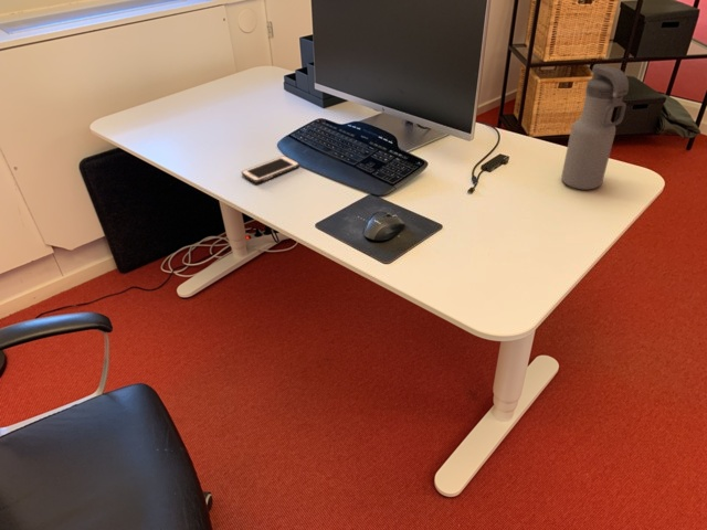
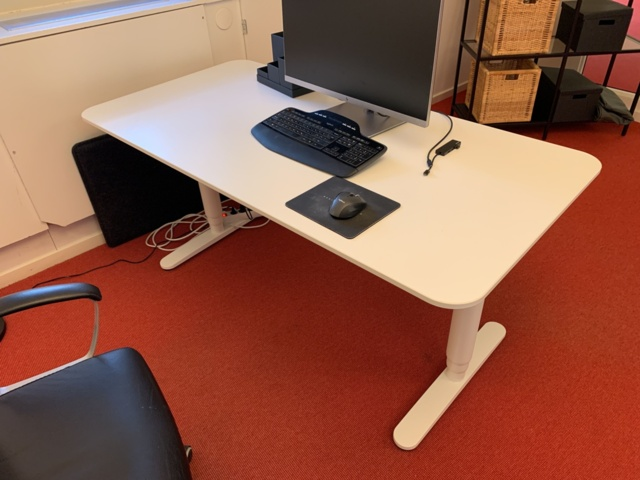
- cell phone [241,155,300,184]
- water bottle [560,63,630,191]
